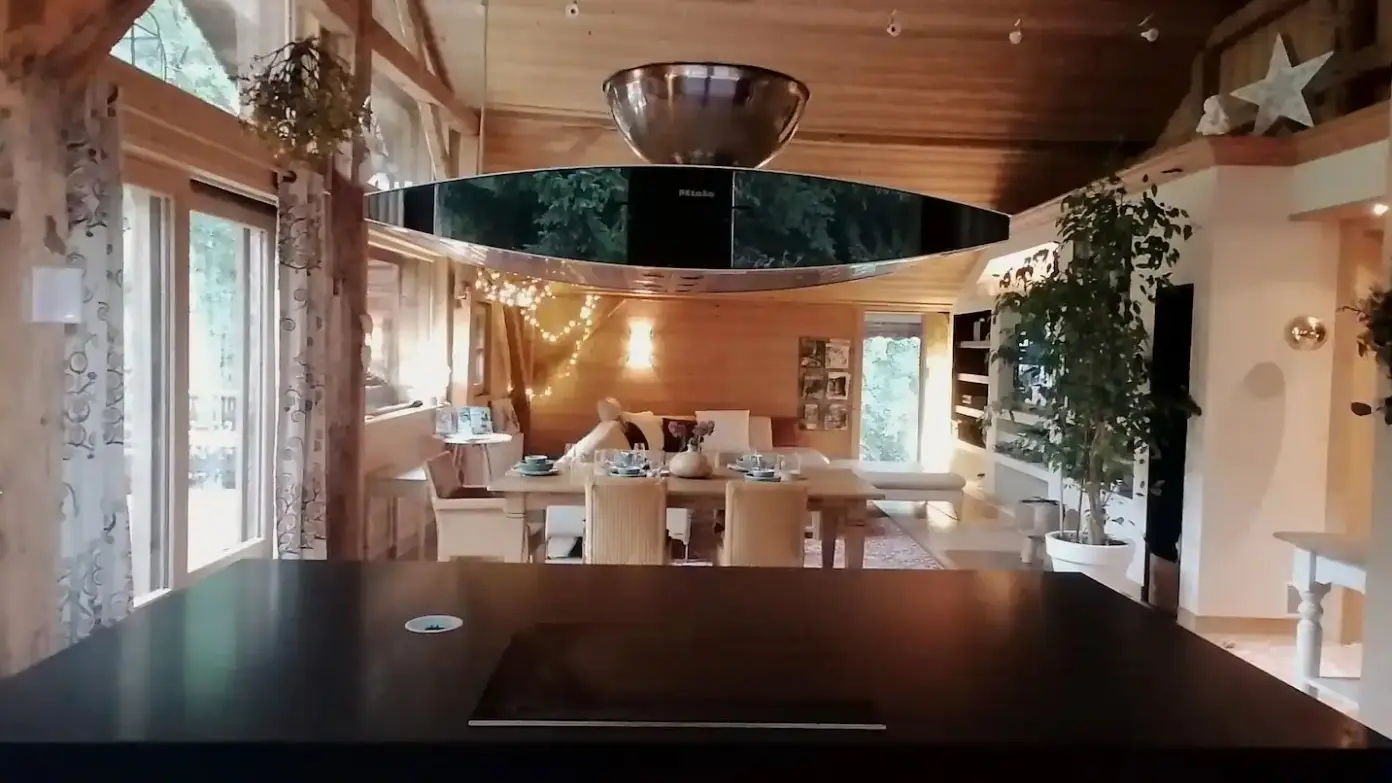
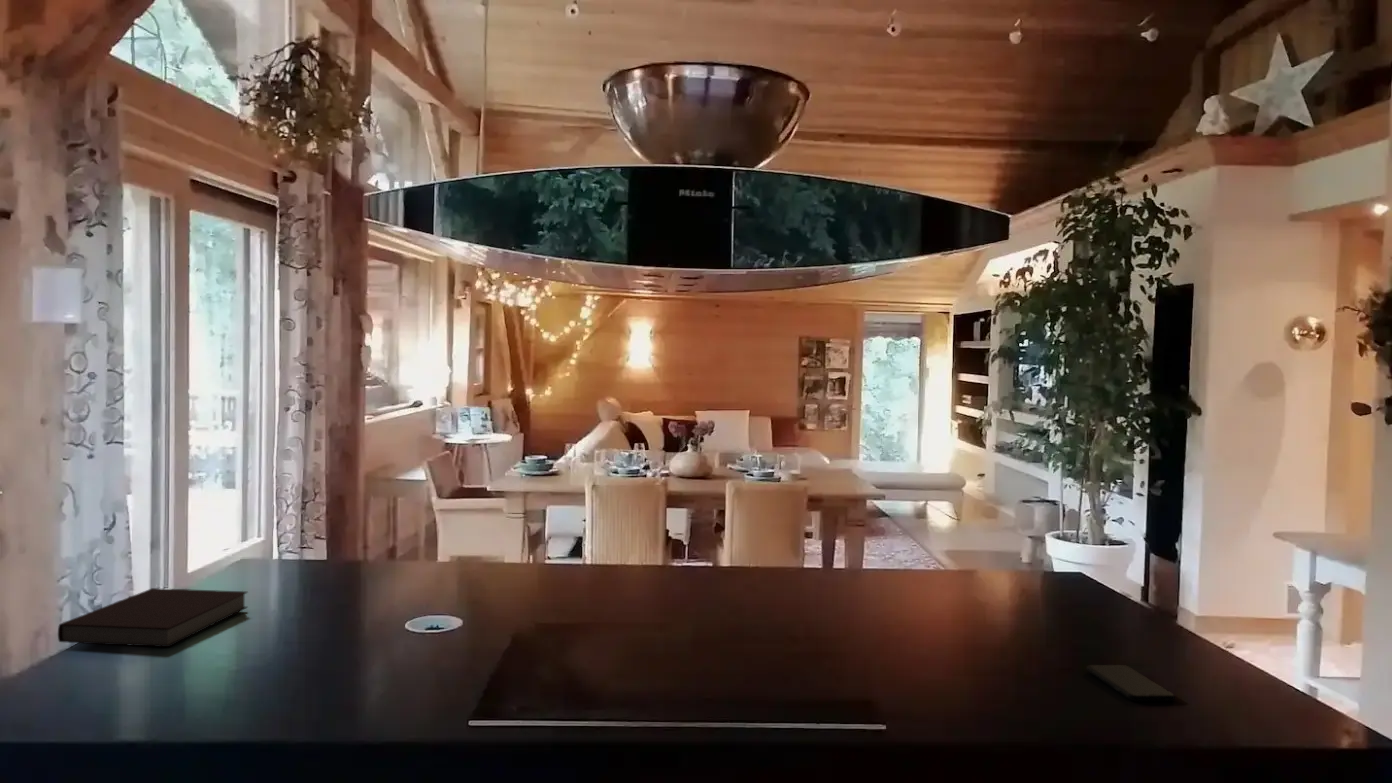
+ notebook [57,587,249,648]
+ smartphone [1085,664,1176,702]
